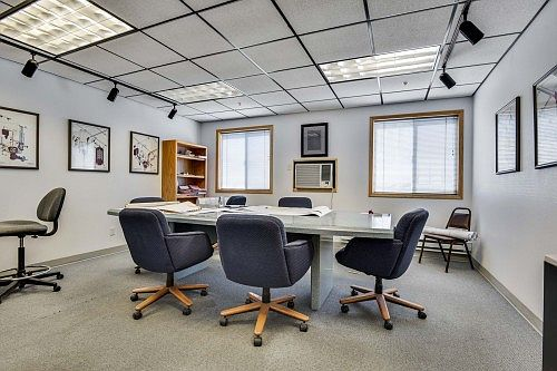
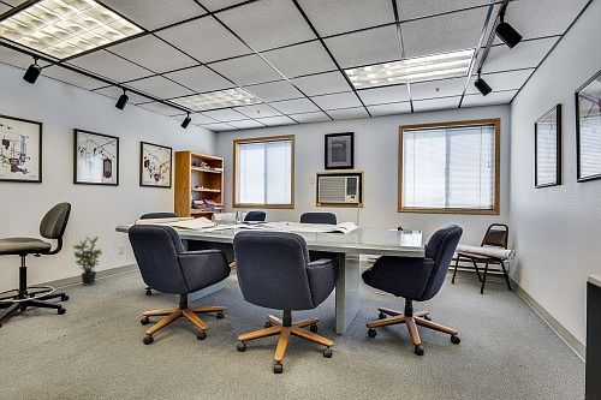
+ potted plant [72,235,103,287]
